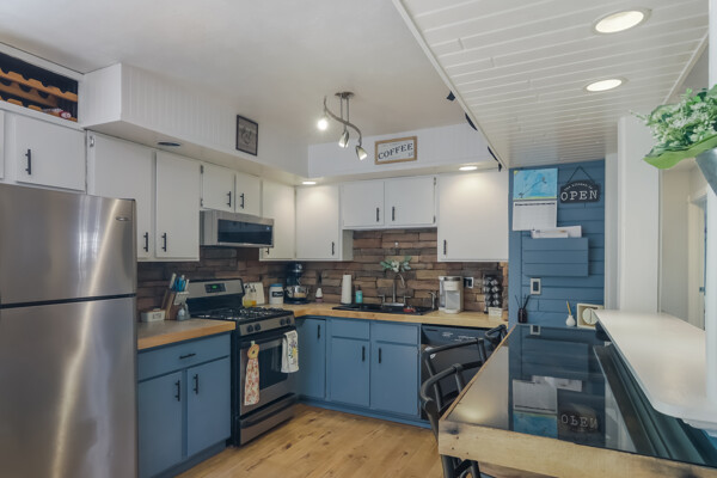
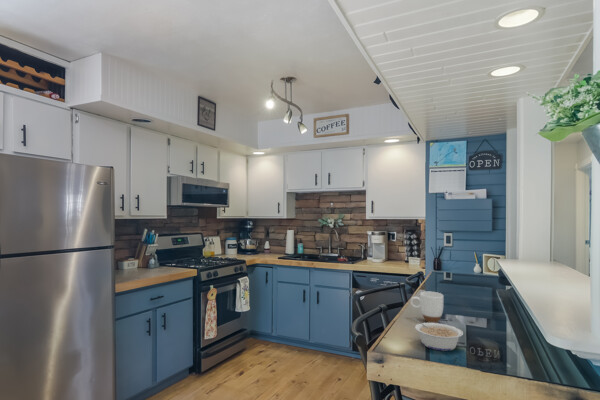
+ mug [409,291,444,323]
+ legume [412,316,464,352]
